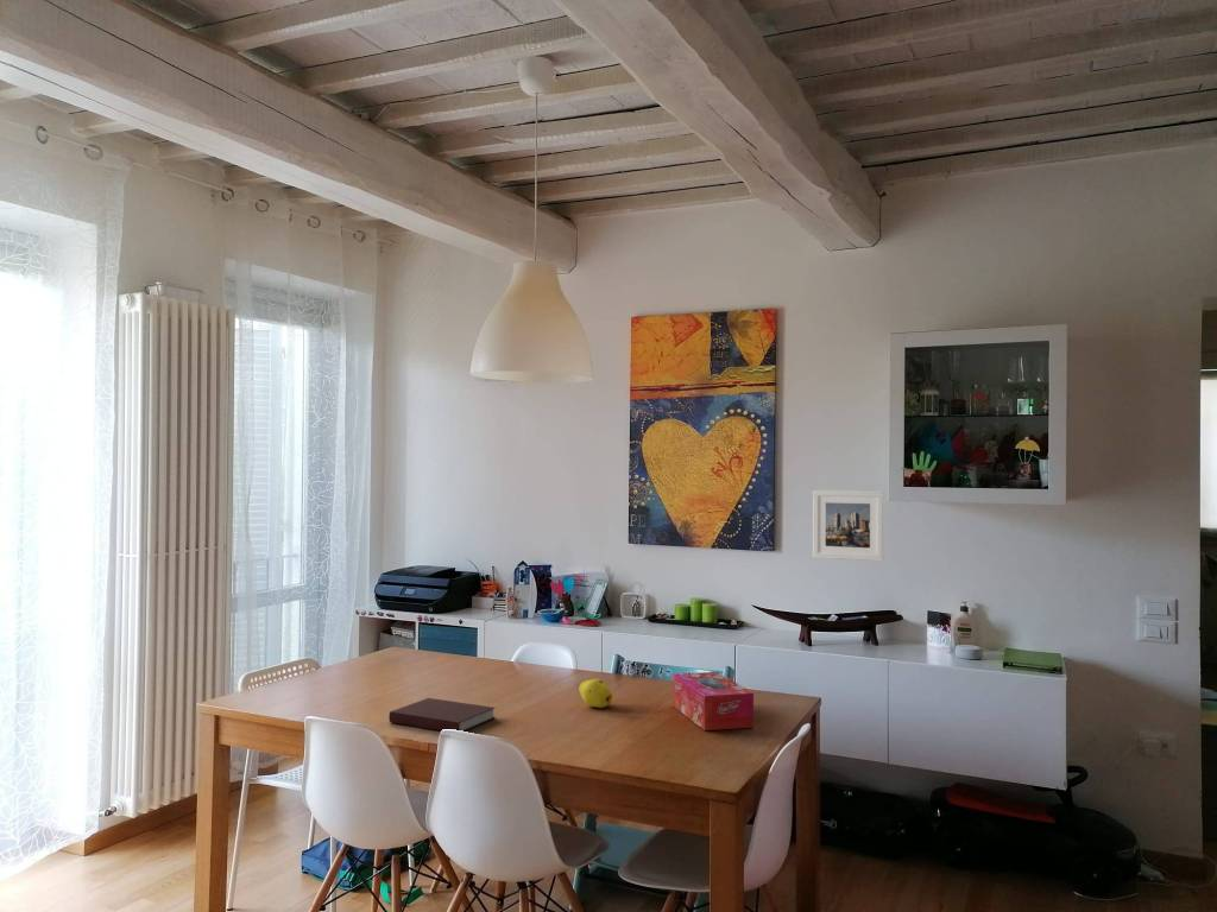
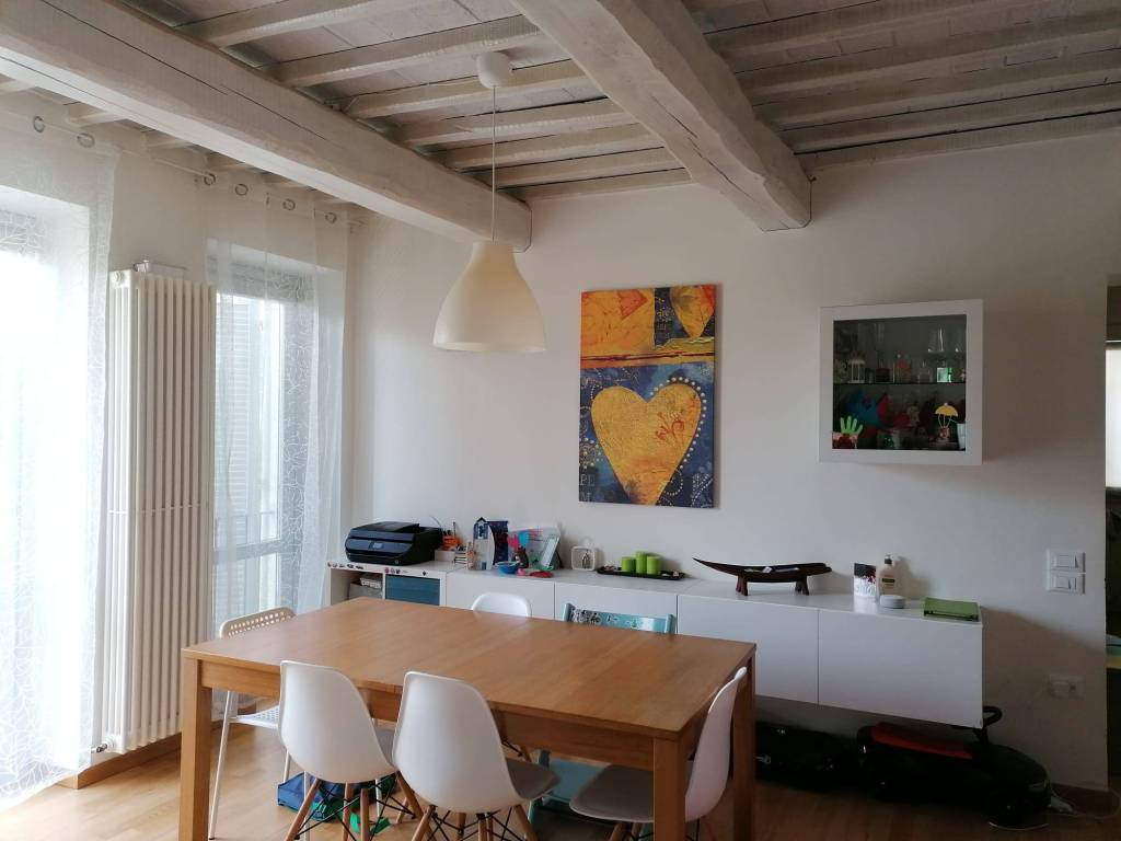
- notebook [387,697,496,733]
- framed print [812,489,885,563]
- tissue box [671,671,755,732]
- fruit [578,678,614,709]
